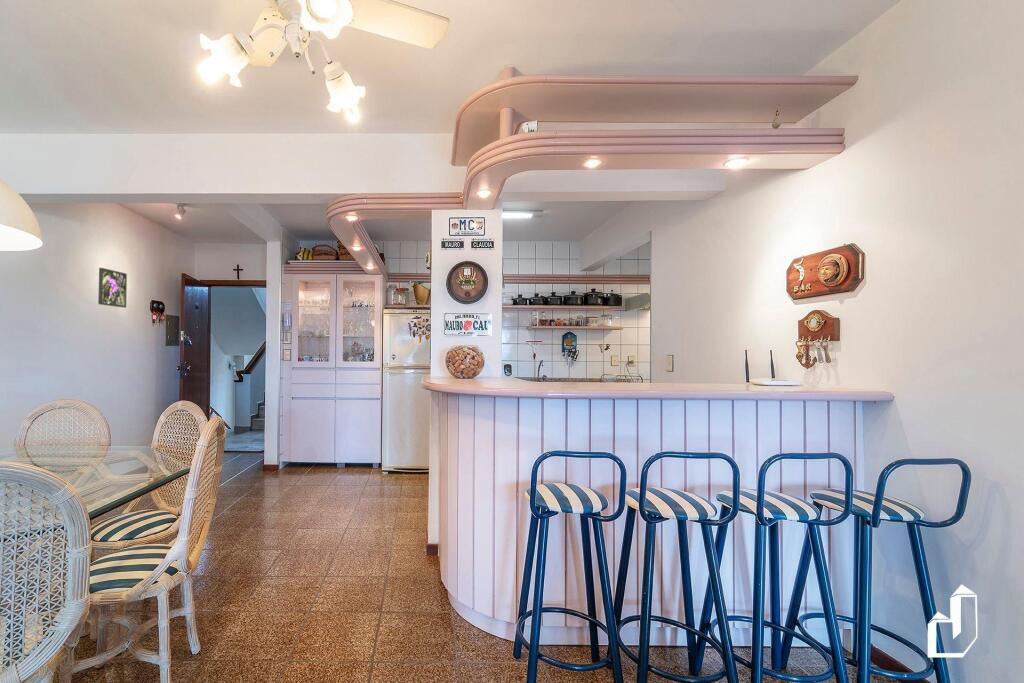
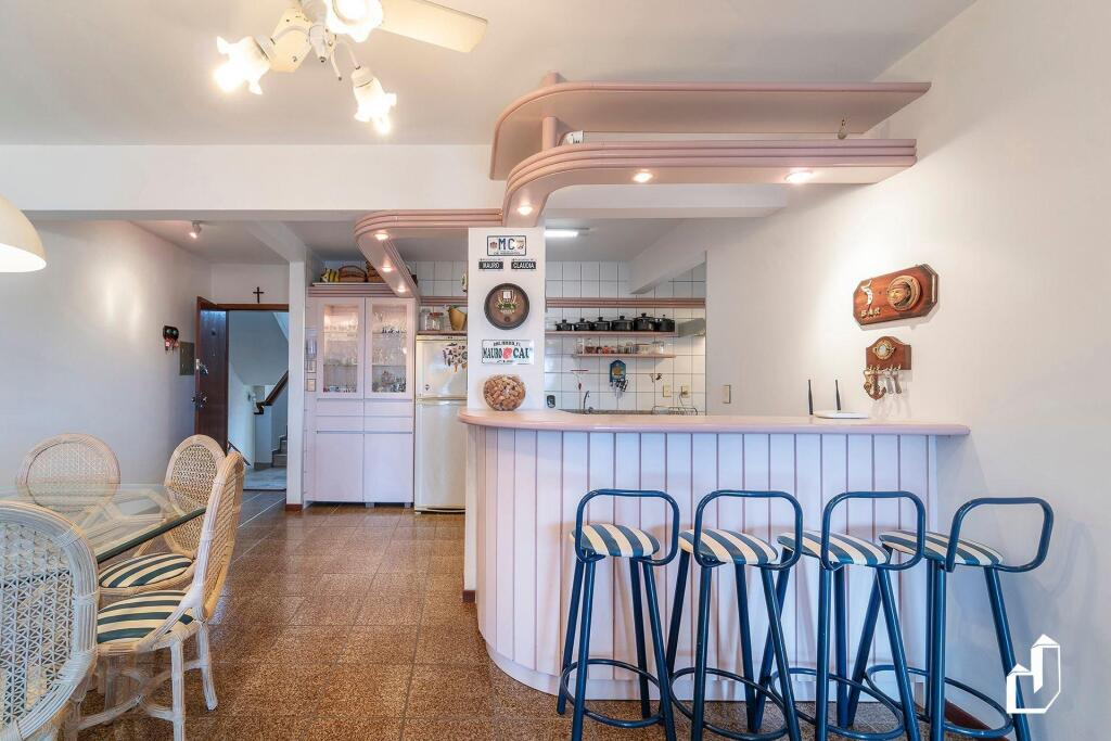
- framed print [97,267,128,309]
